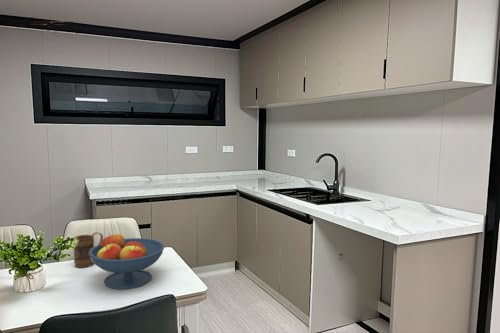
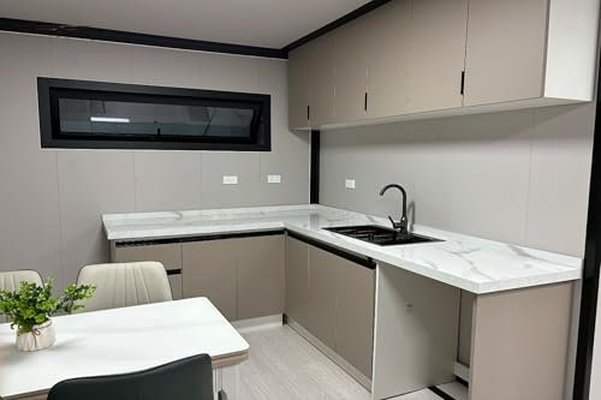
- mug [73,231,104,269]
- fruit bowl [89,232,165,290]
